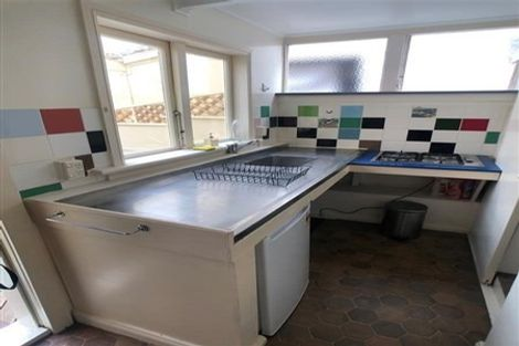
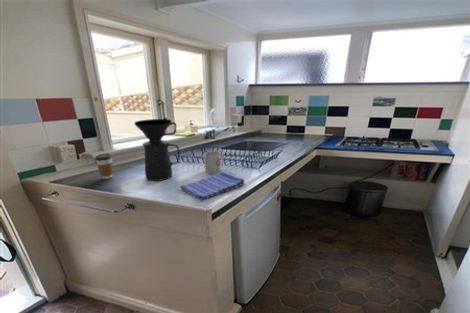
+ mug [203,150,225,174]
+ dish towel [179,171,246,201]
+ coffee maker [133,118,180,182]
+ coffee cup [95,152,114,180]
